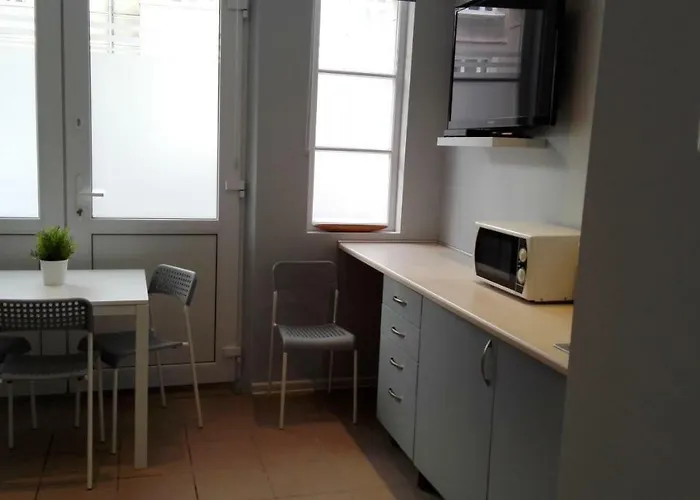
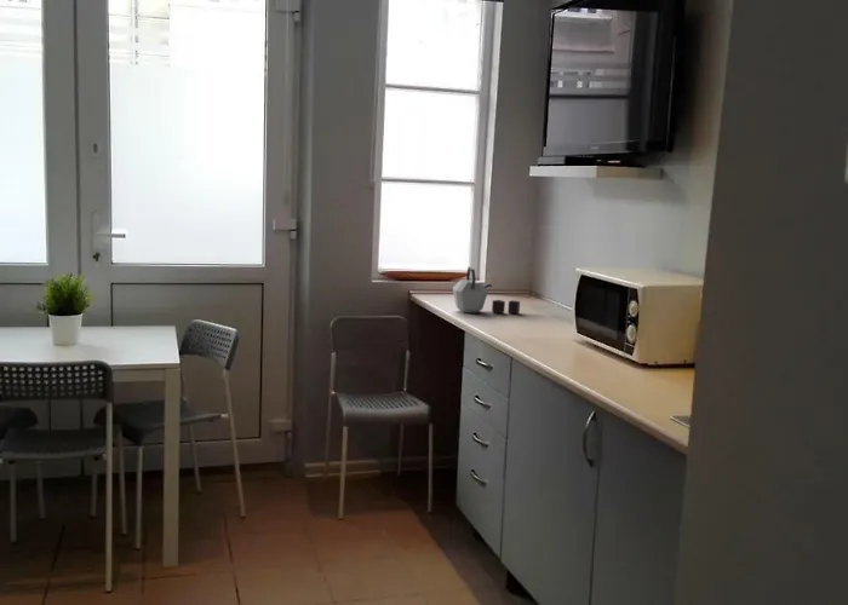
+ kettle [452,265,521,315]
